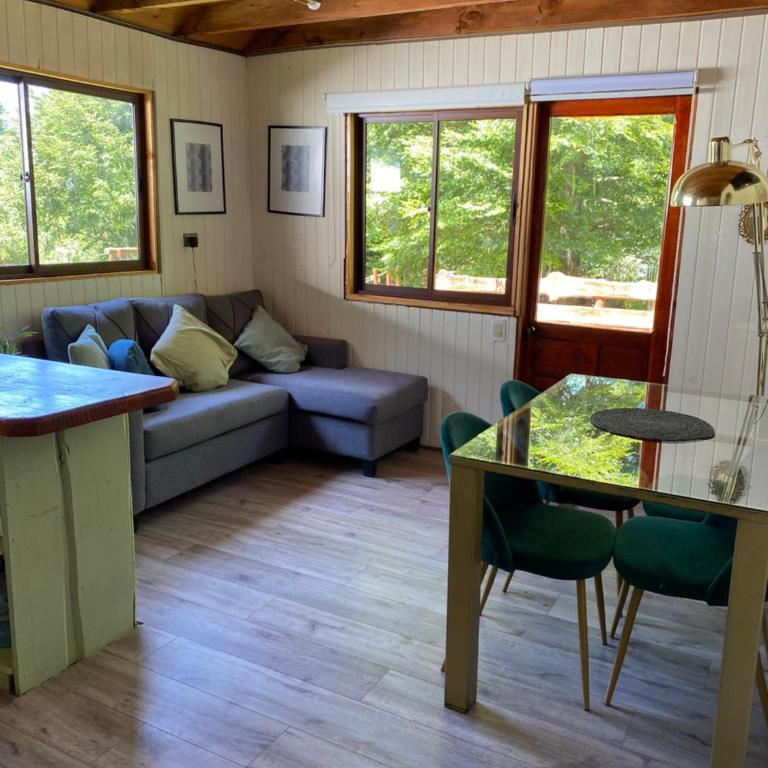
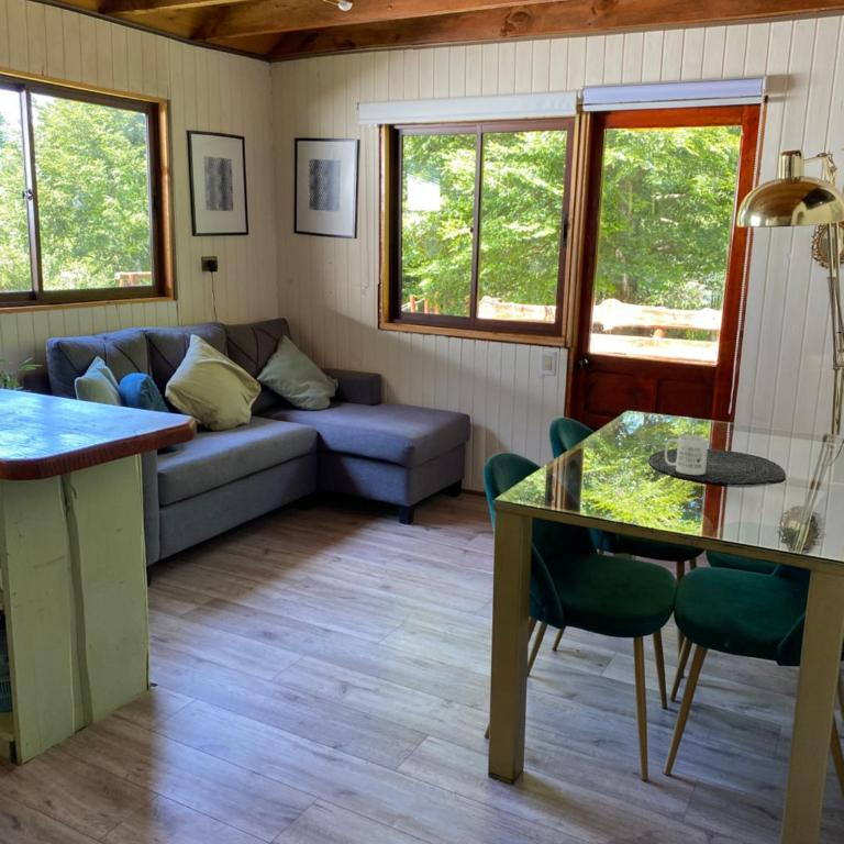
+ mug [664,434,710,476]
